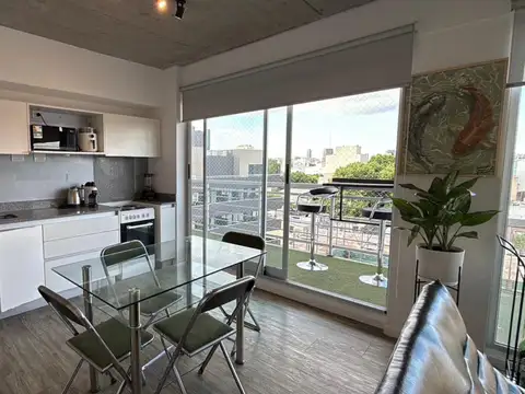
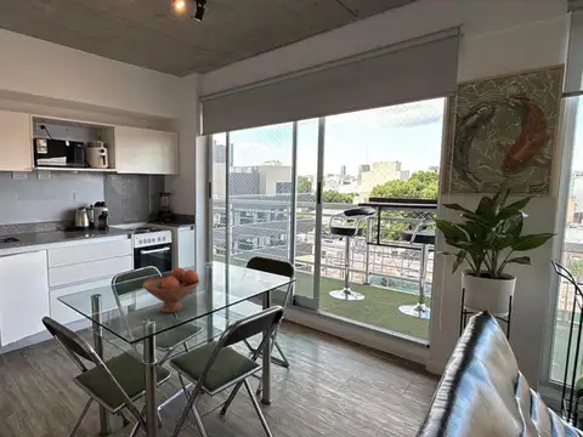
+ fruit bowl [141,266,200,314]
